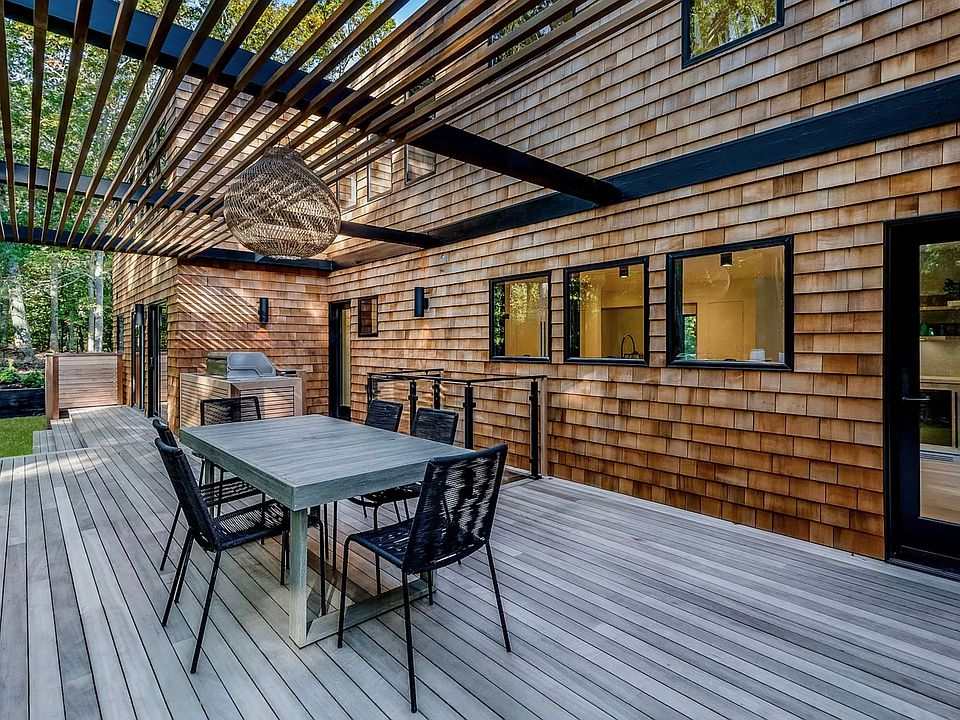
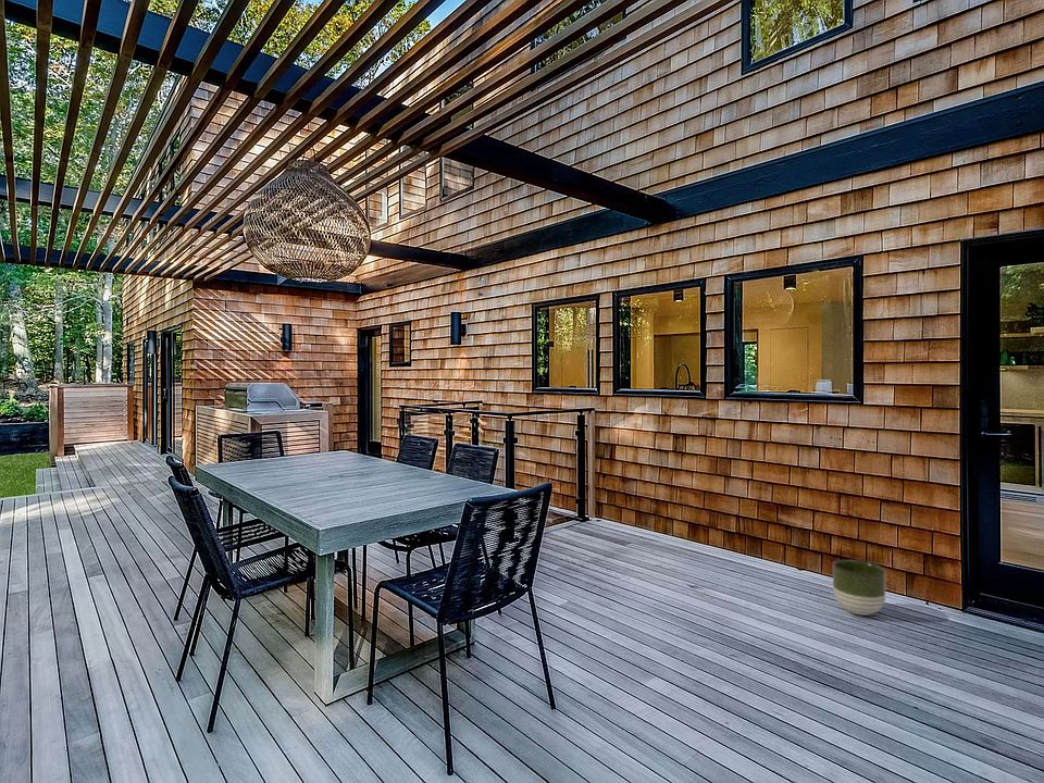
+ planter [832,559,886,617]
